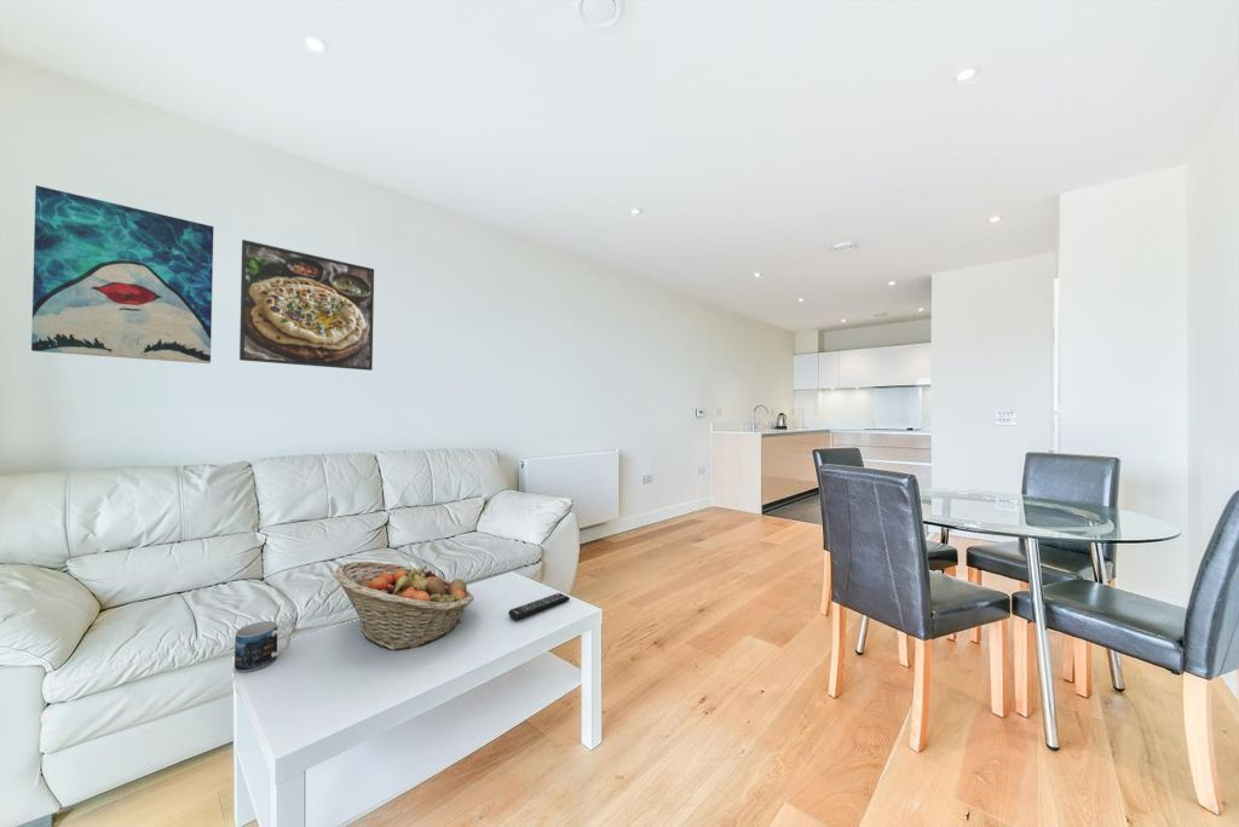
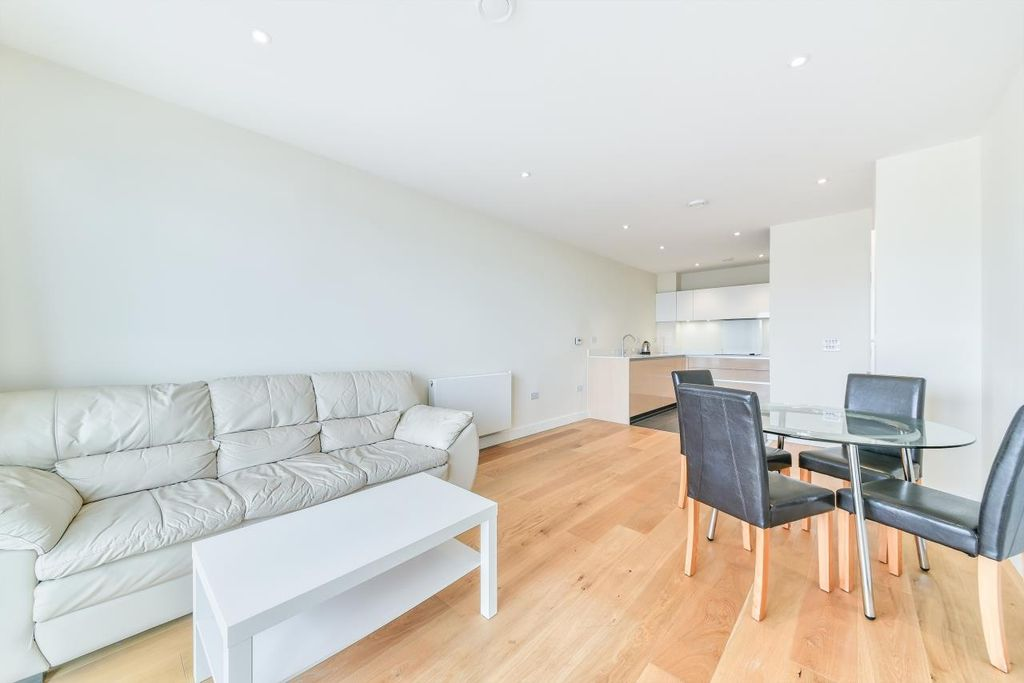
- wall art [30,184,214,364]
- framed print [238,239,375,372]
- fruit basket [333,561,474,651]
- remote control [507,592,571,621]
- mug [234,620,292,673]
